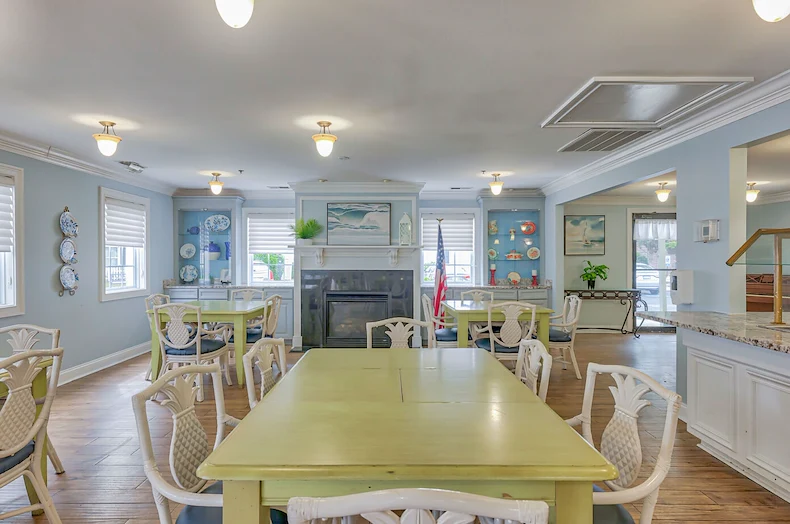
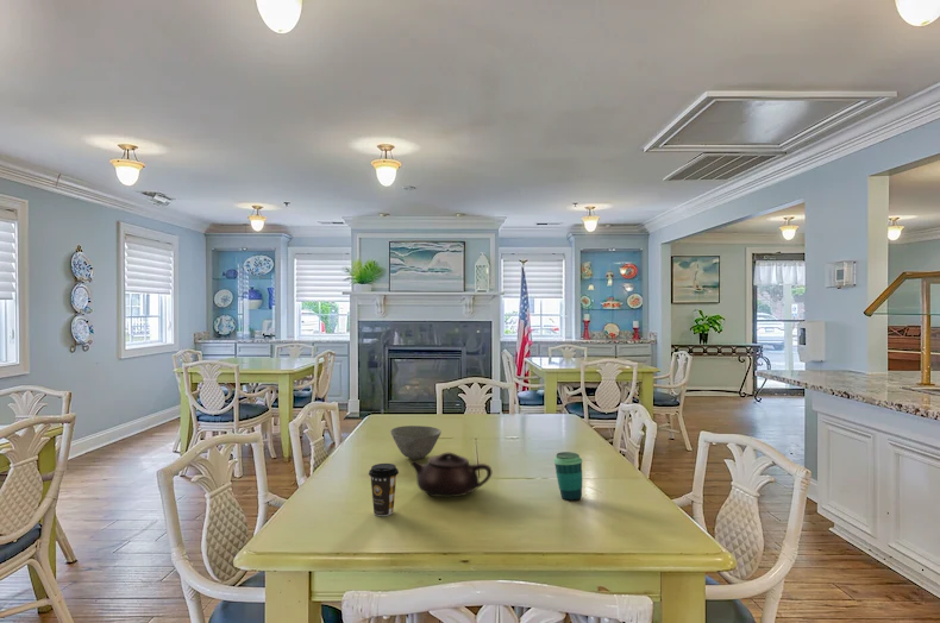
+ teapot [409,452,493,498]
+ coffee cup [368,462,400,517]
+ cup [553,451,583,502]
+ bowl [389,424,443,460]
